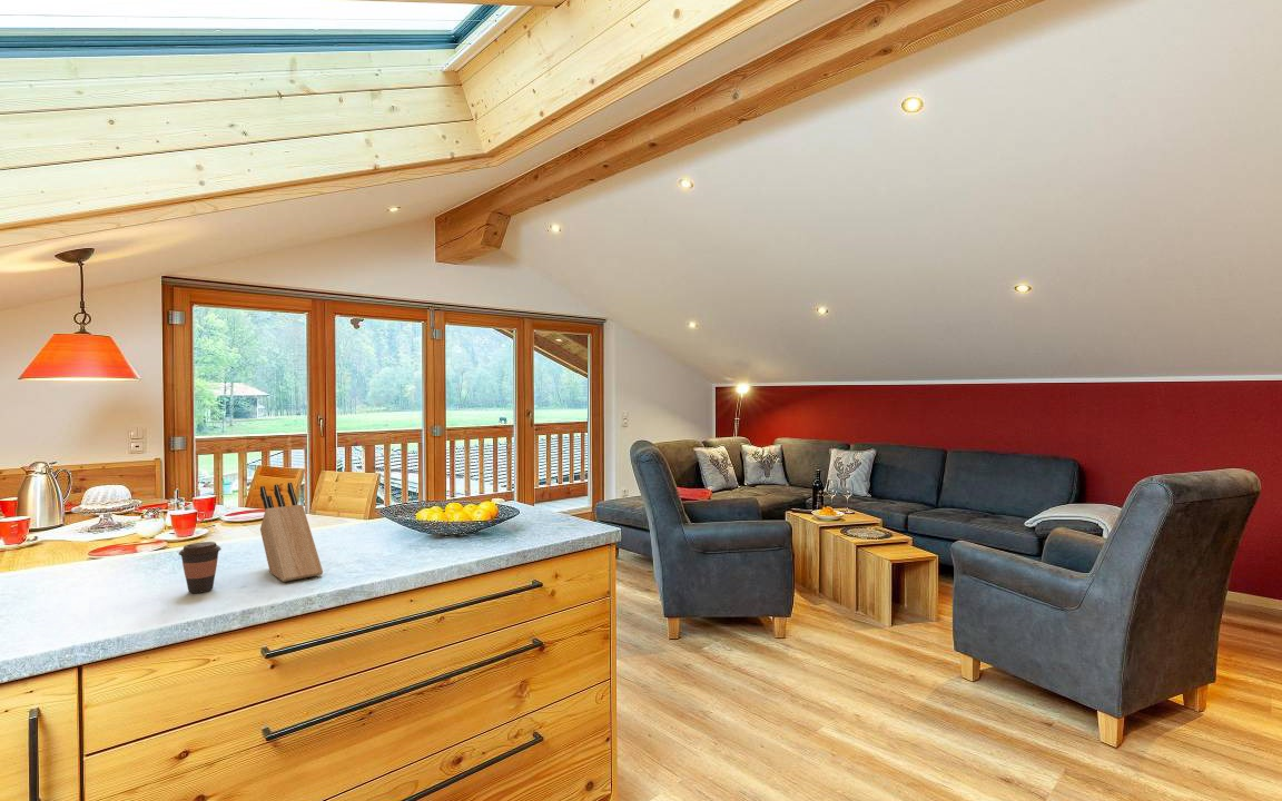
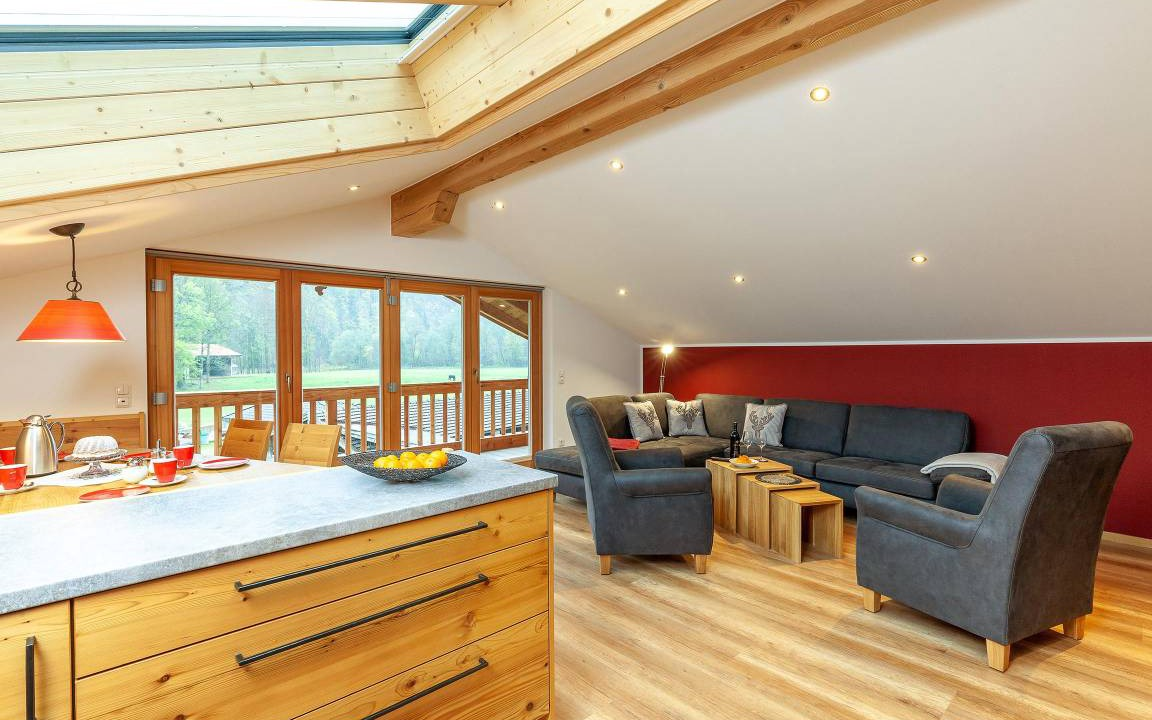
- coffee cup [178,541,223,594]
- knife block [259,482,324,583]
